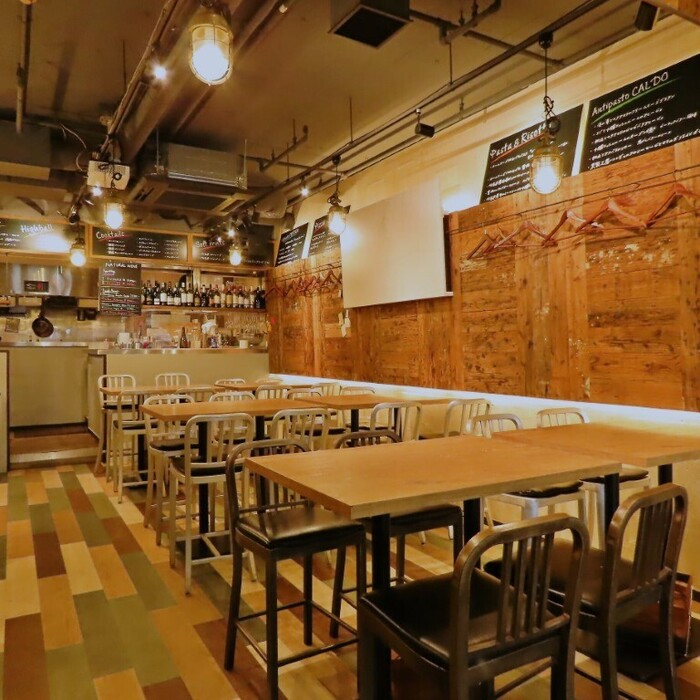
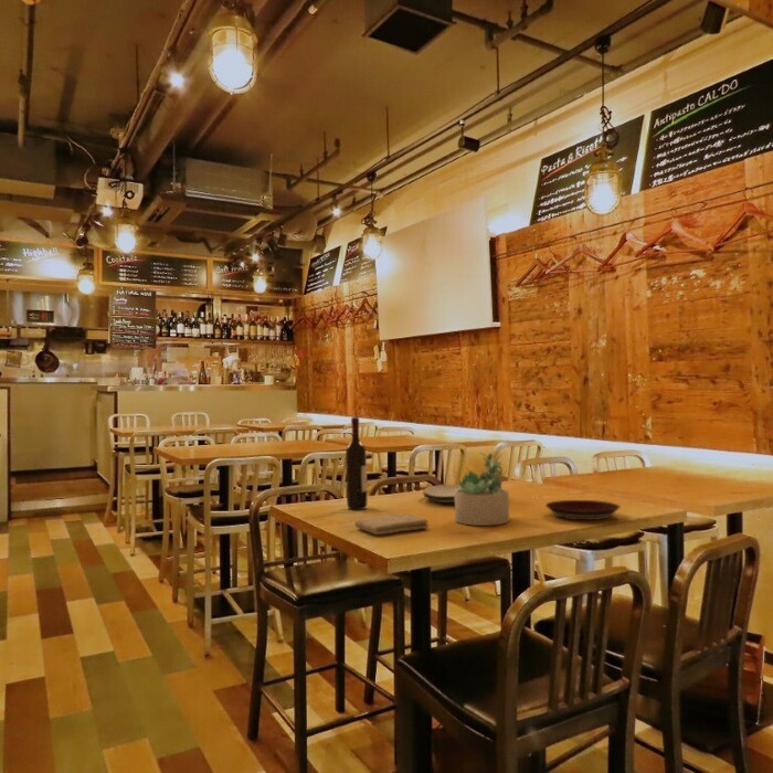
+ succulent plant [454,451,510,527]
+ plate [544,499,621,521]
+ washcloth [353,512,430,536]
+ plate [422,483,502,504]
+ wine bottle [345,416,369,510]
